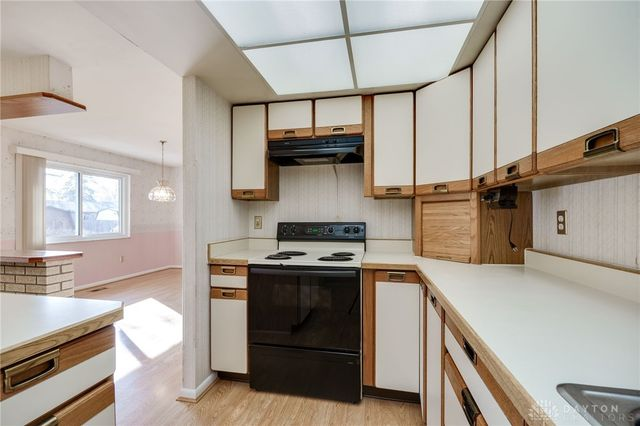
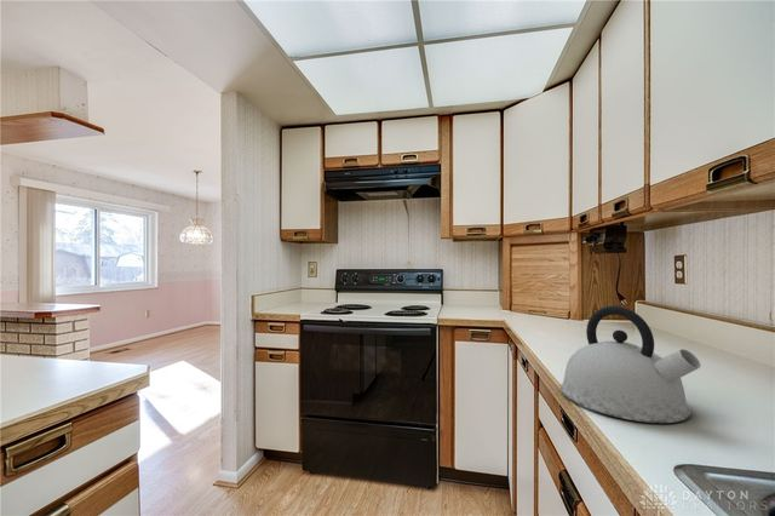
+ kettle [559,304,701,424]
